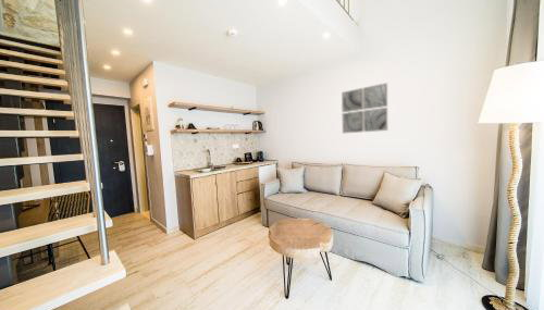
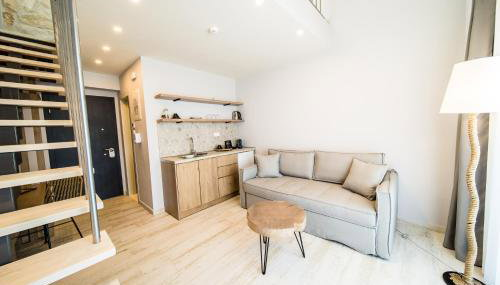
- wall art [341,82,388,134]
